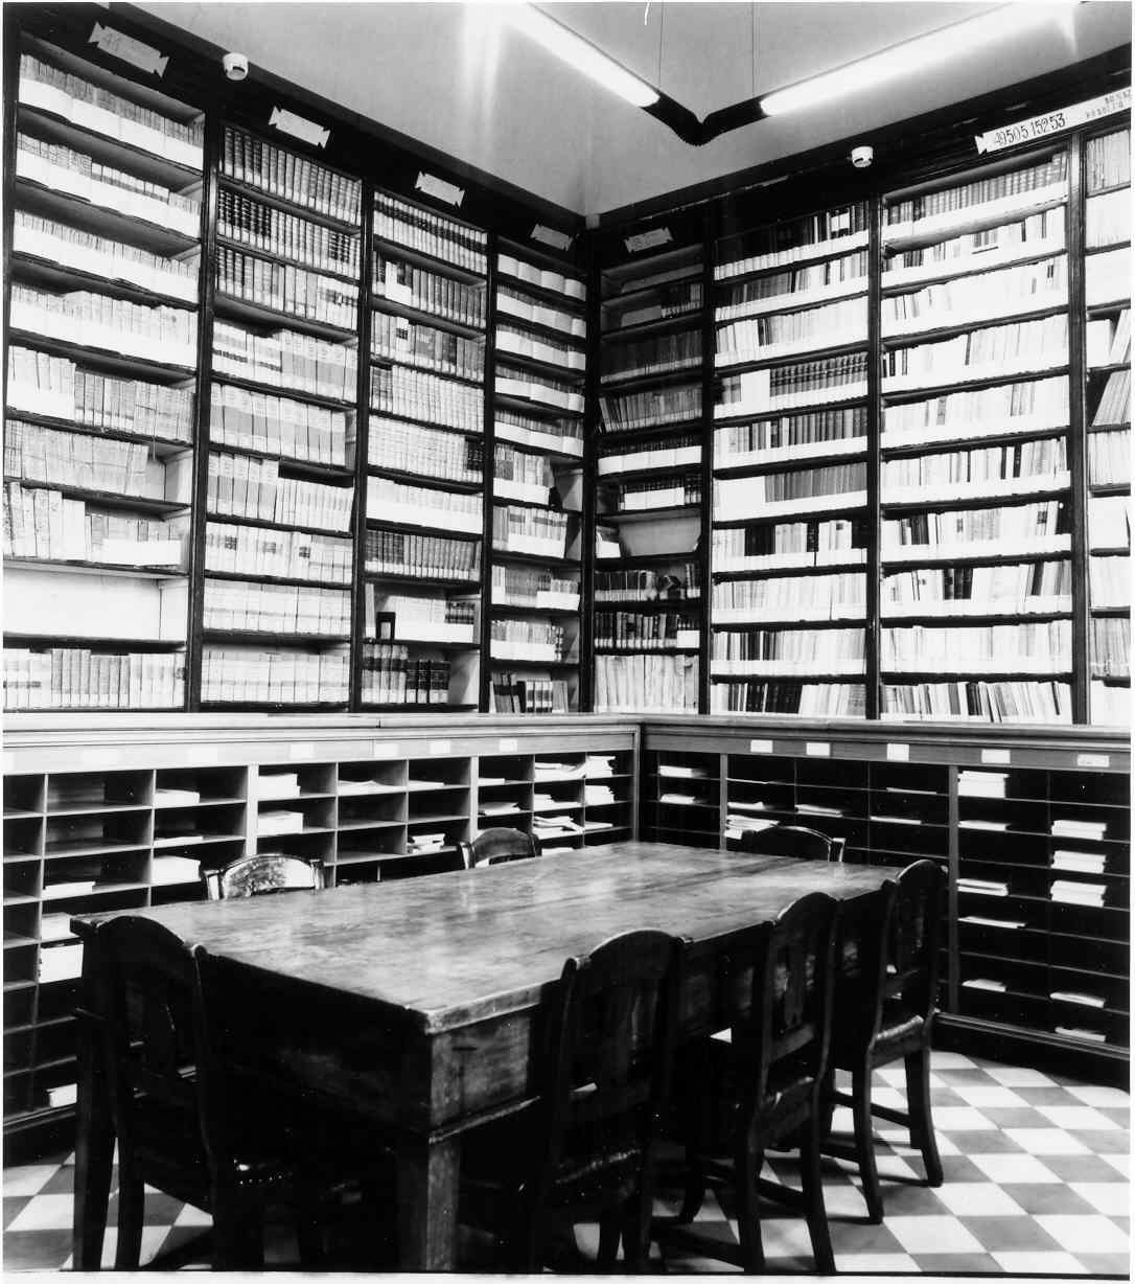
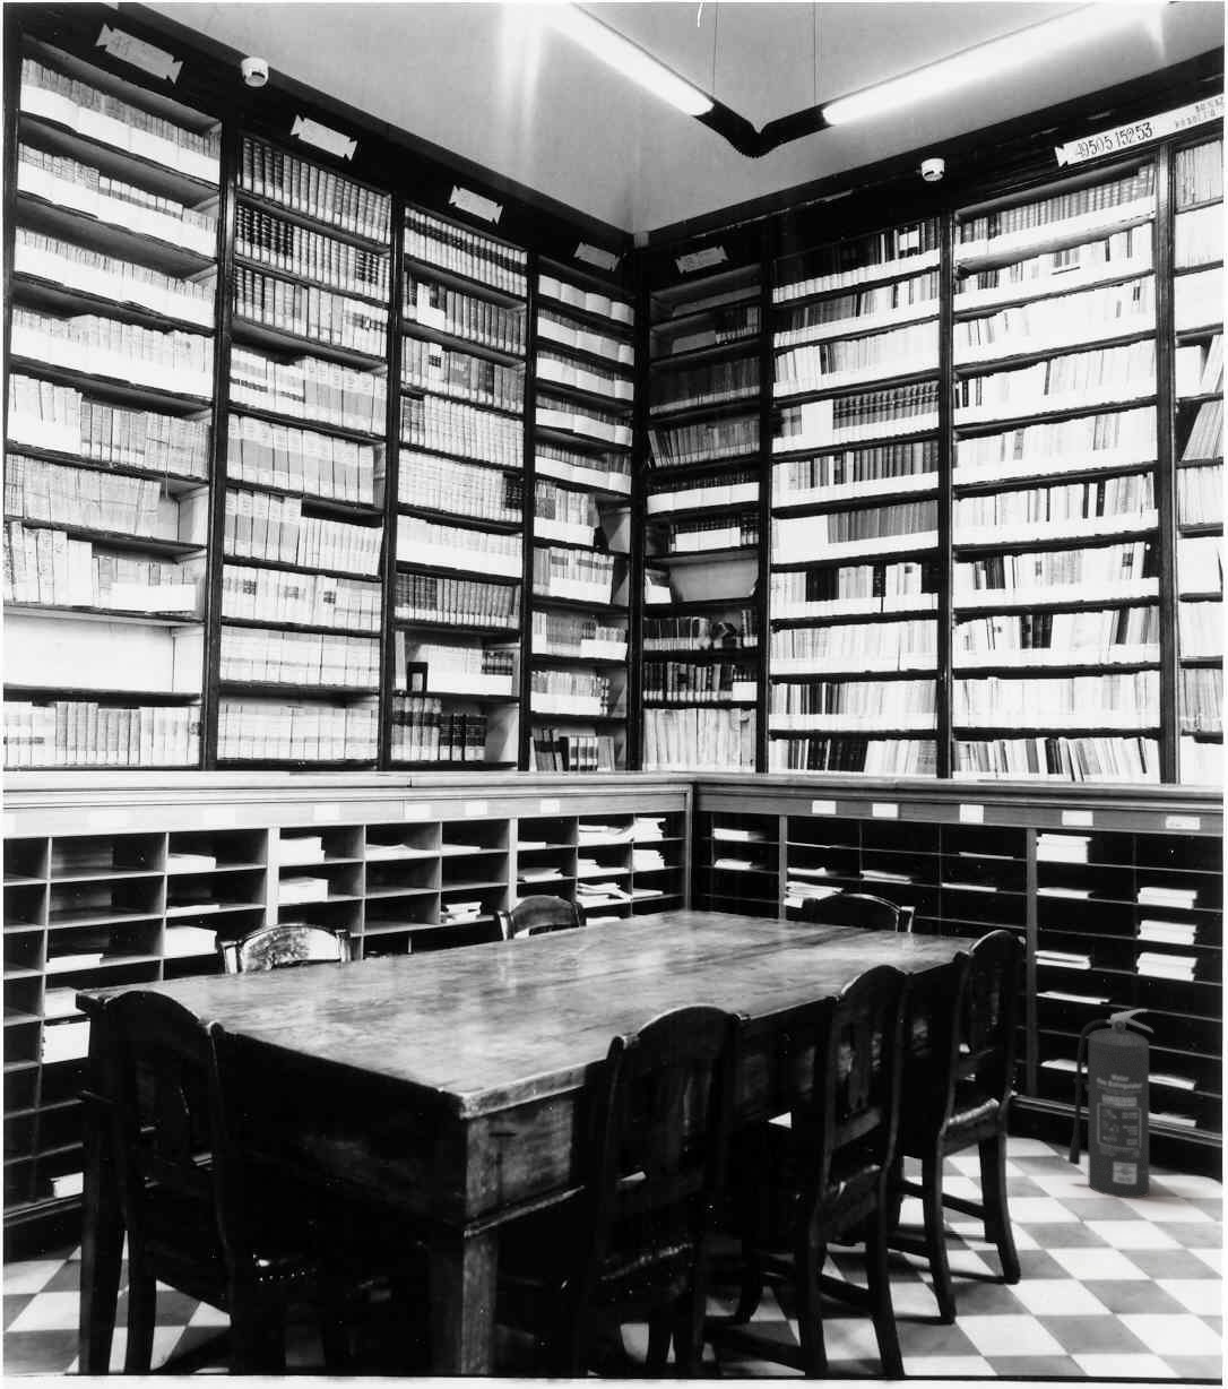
+ fire extinguisher [1067,1007,1155,1199]
